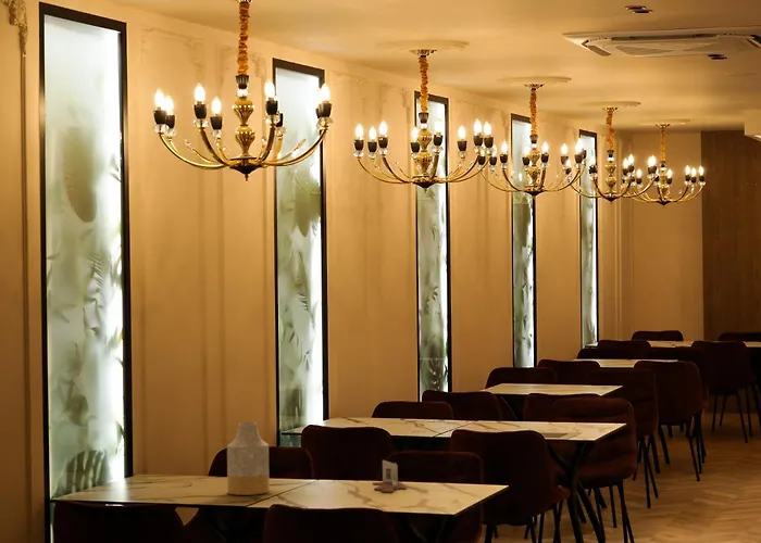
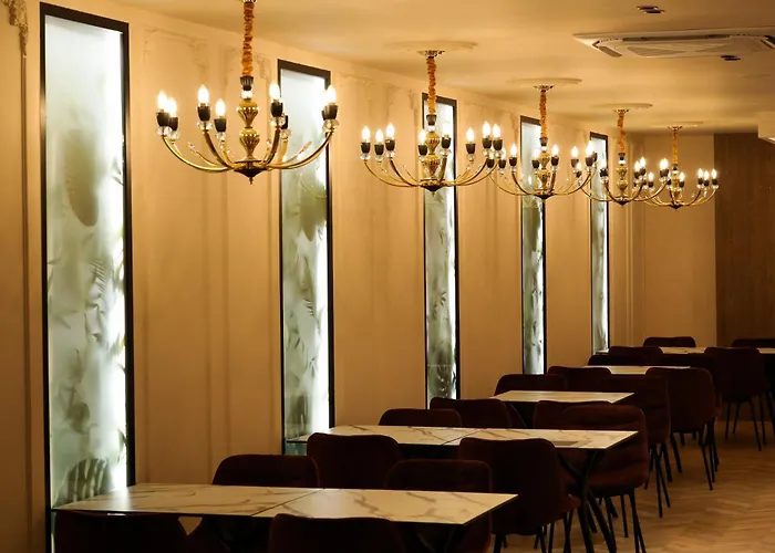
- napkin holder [372,459,408,494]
- vase [226,421,271,496]
